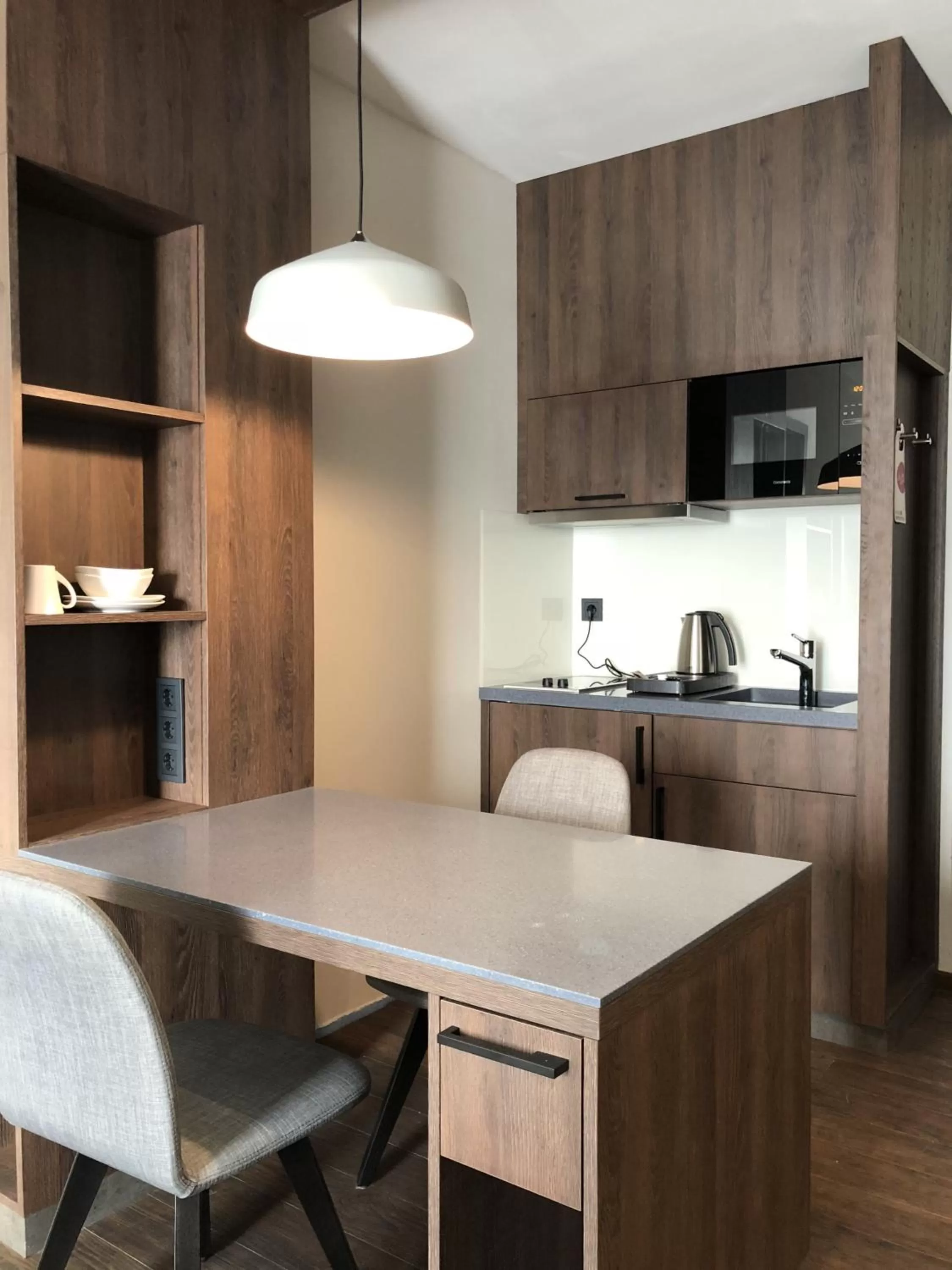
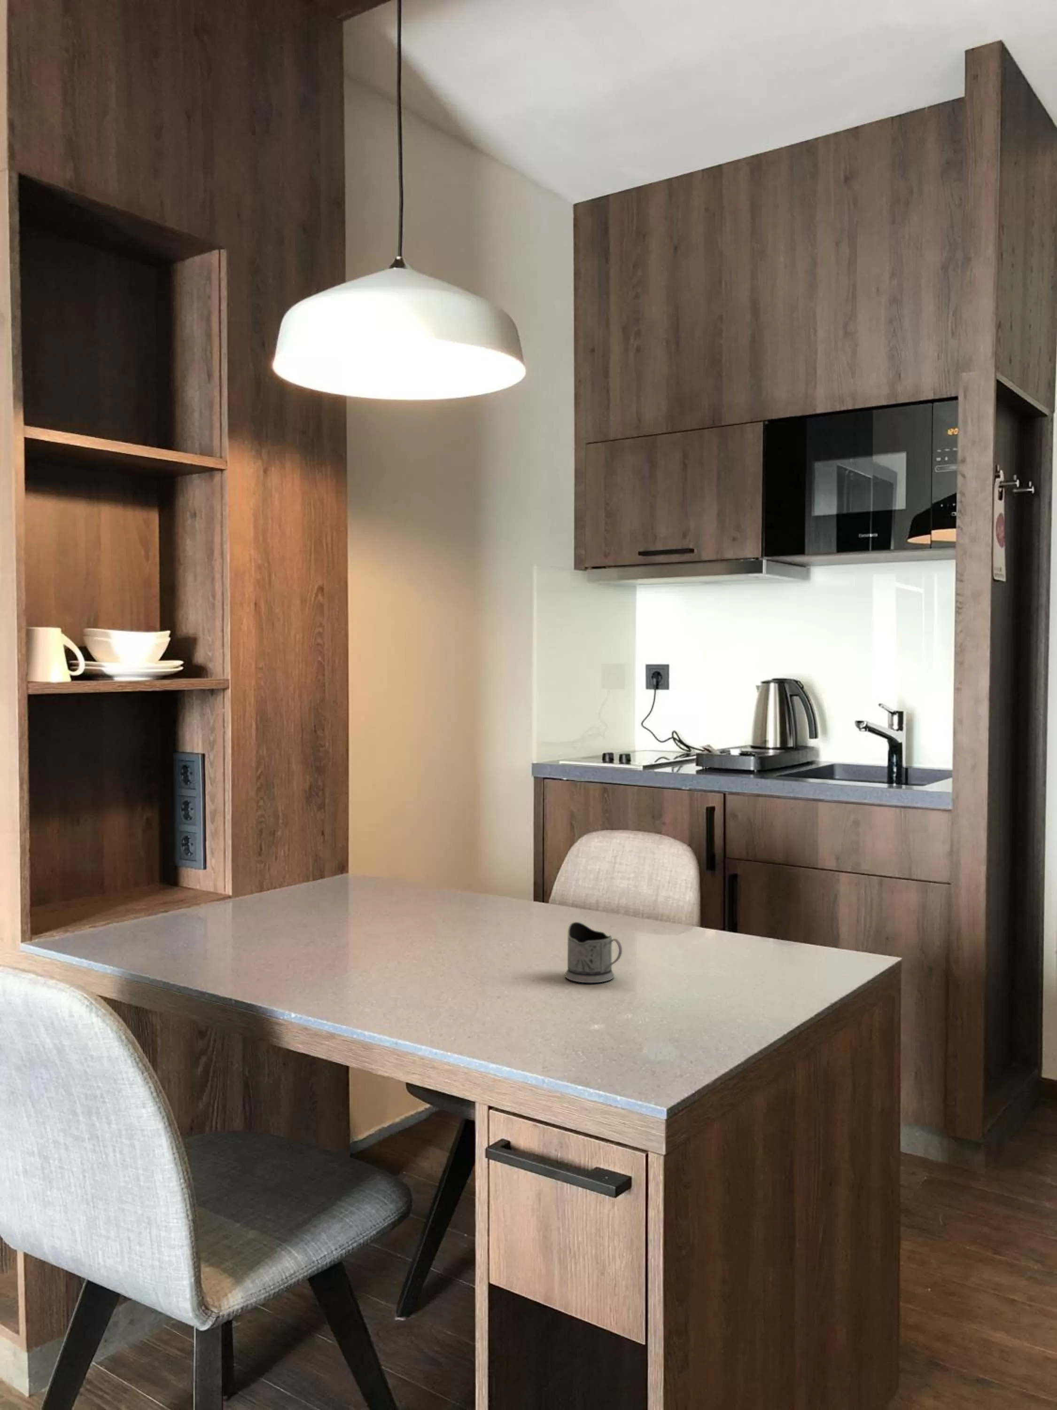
+ tea glass holder [565,921,623,984]
